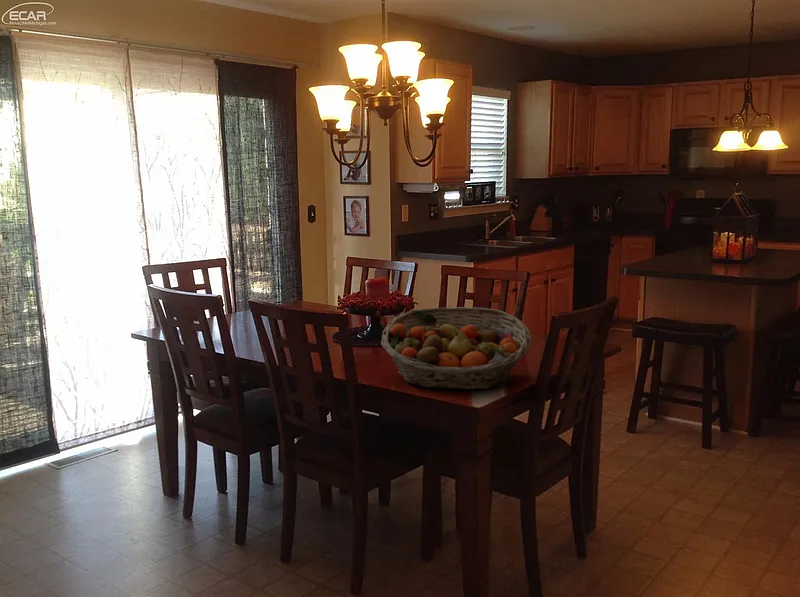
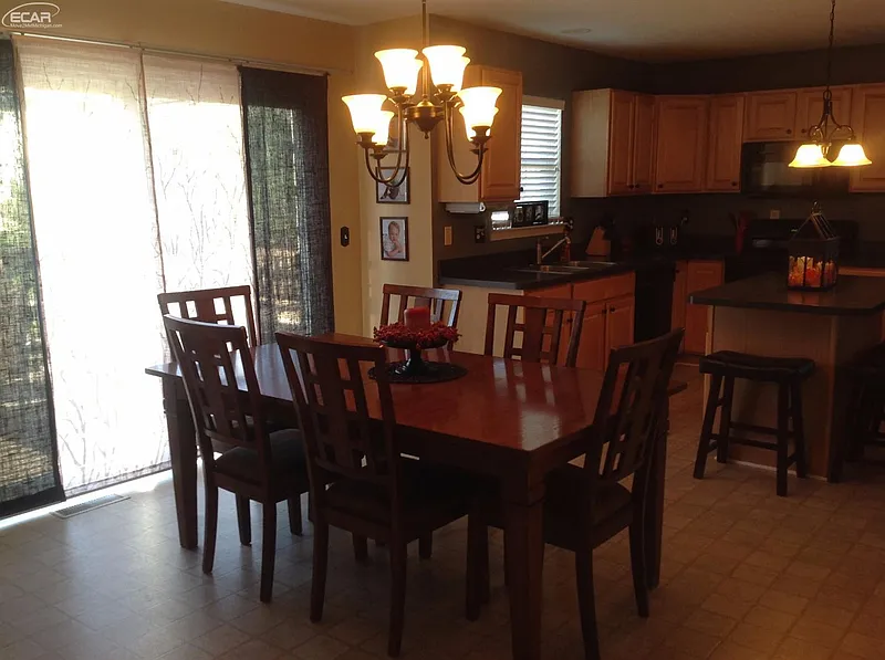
- fruit basket [380,306,532,391]
